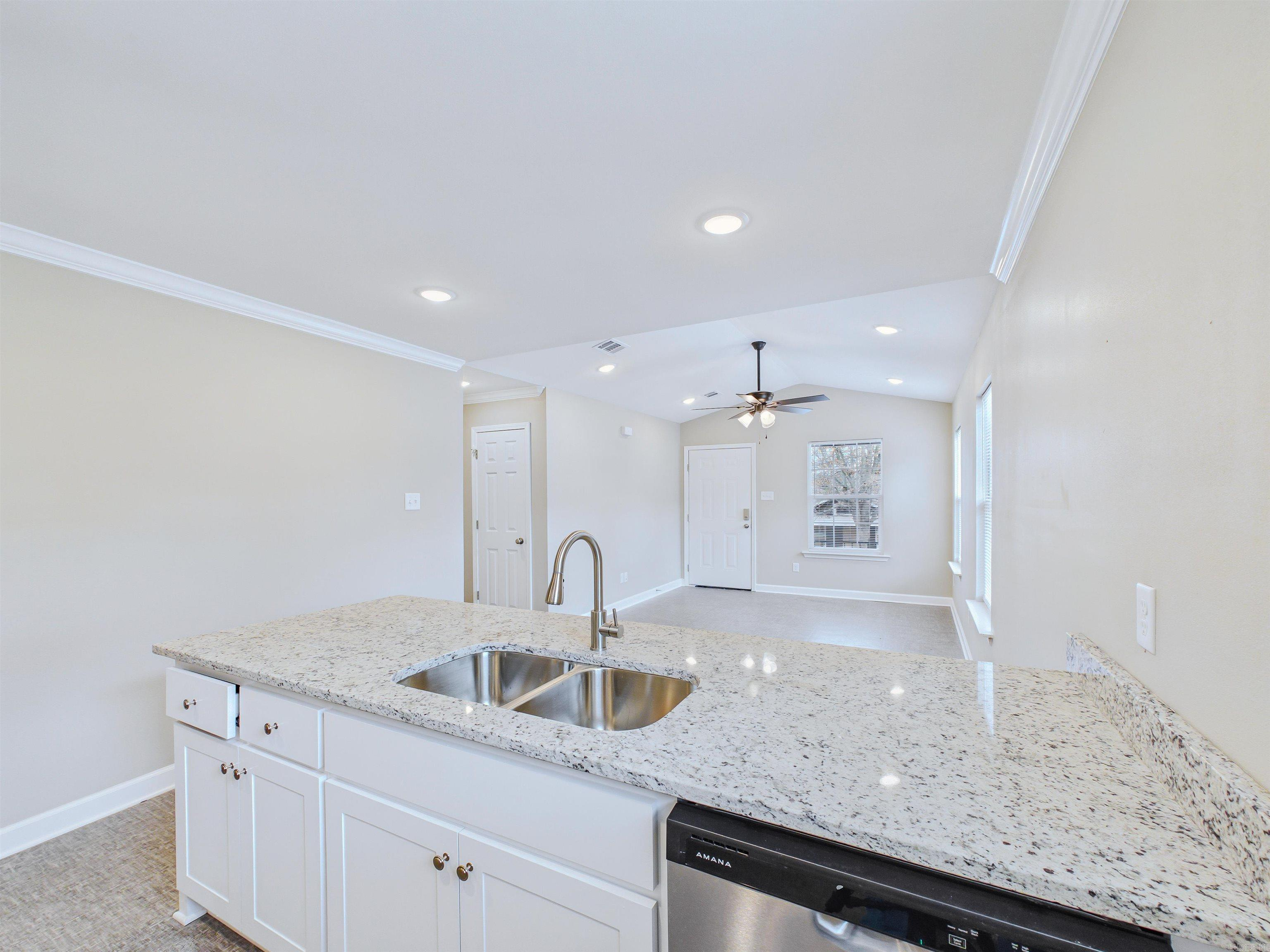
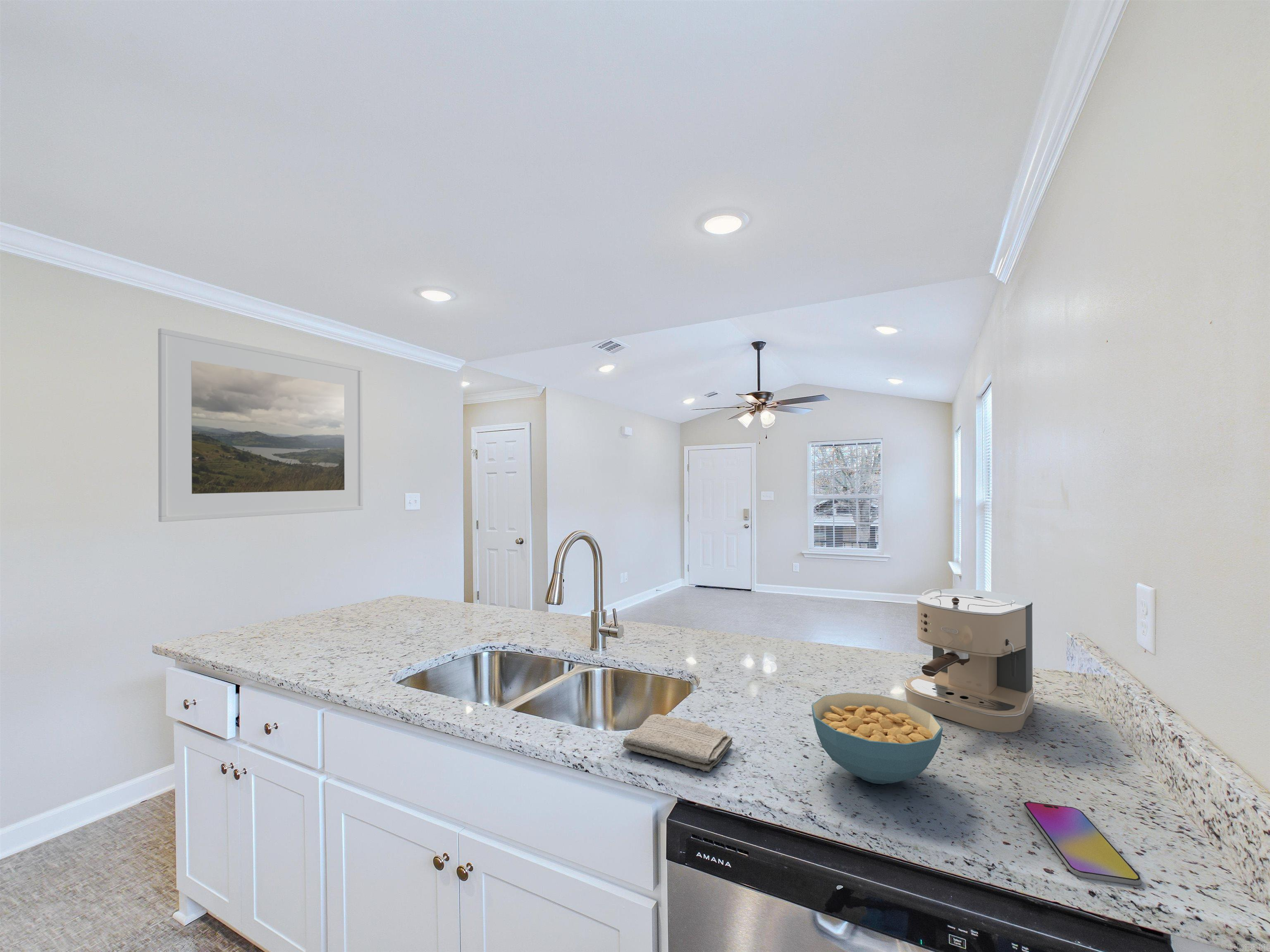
+ coffee maker [903,588,1036,733]
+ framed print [158,328,364,522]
+ smartphone [1024,801,1141,886]
+ cereal bowl [811,692,943,785]
+ washcloth [623,714,733,772]
